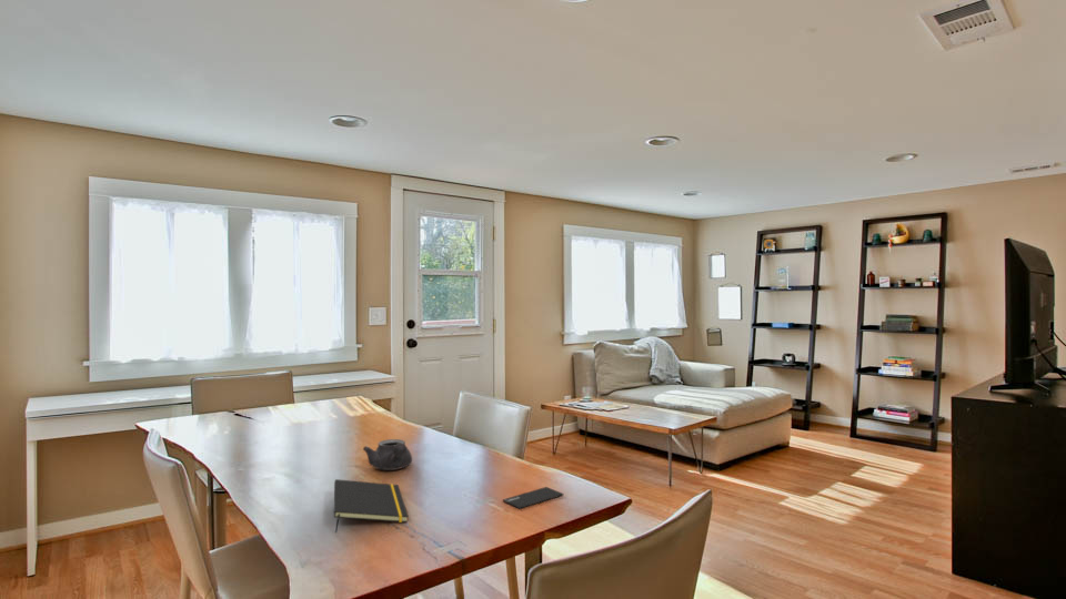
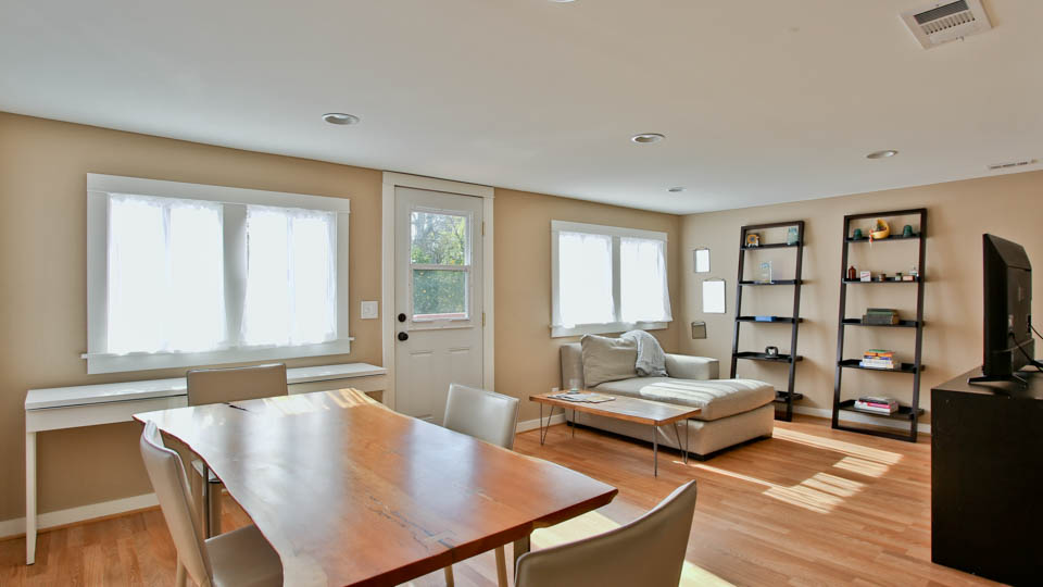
- smartphone [502,486,564,510]
- notepad [333,478,410,534]
- teapot [362,438,413,471]
